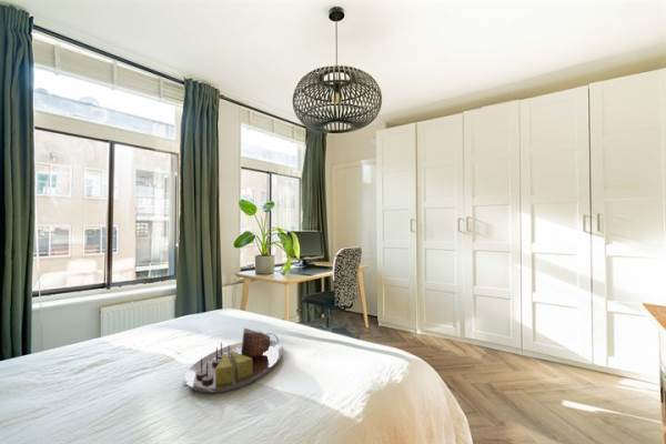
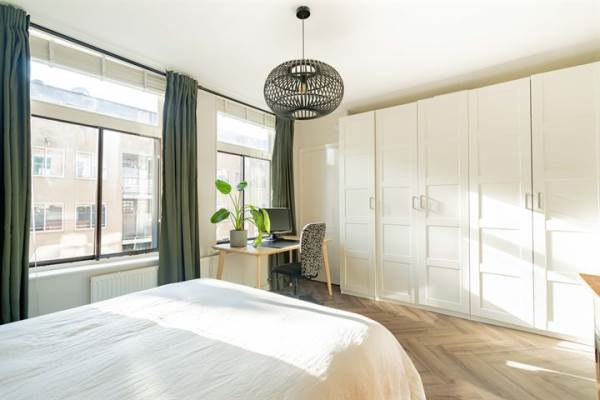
- serving tray [182,327,284,394]
